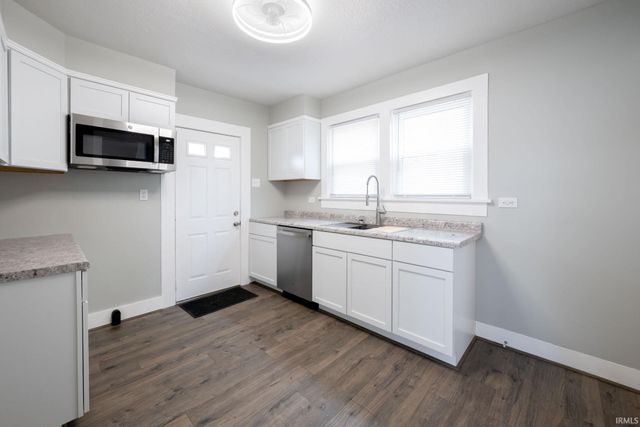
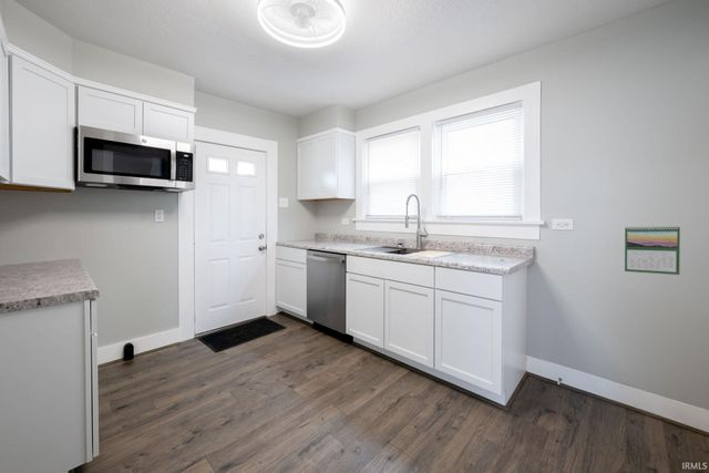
+ calendar [624,225,681,276]
